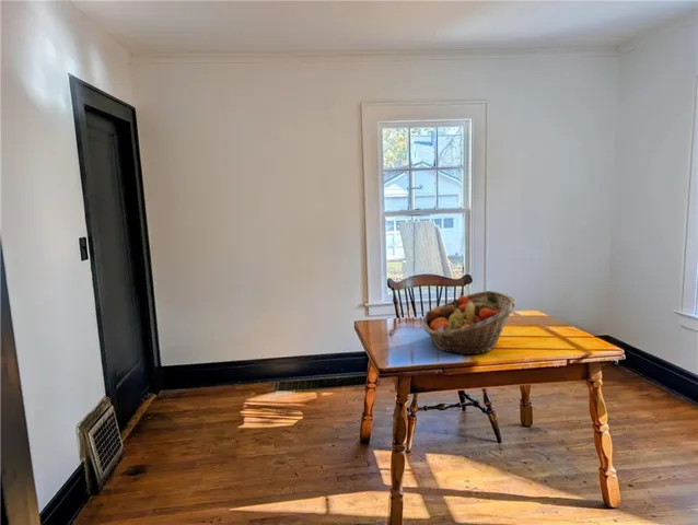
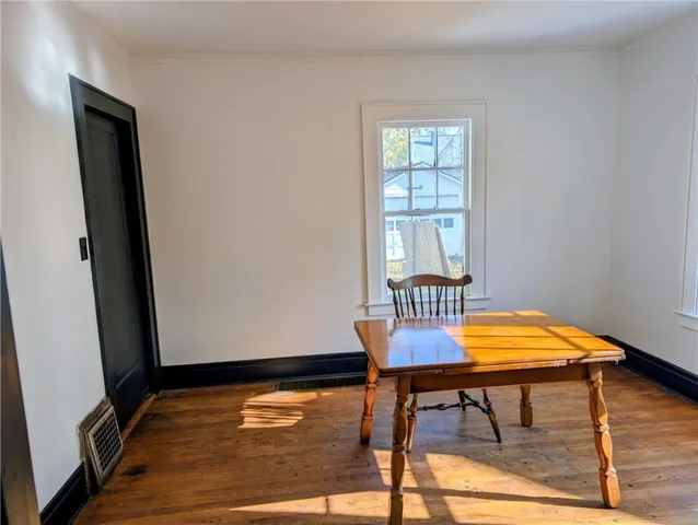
- fruit basket [421,290,517,357]
